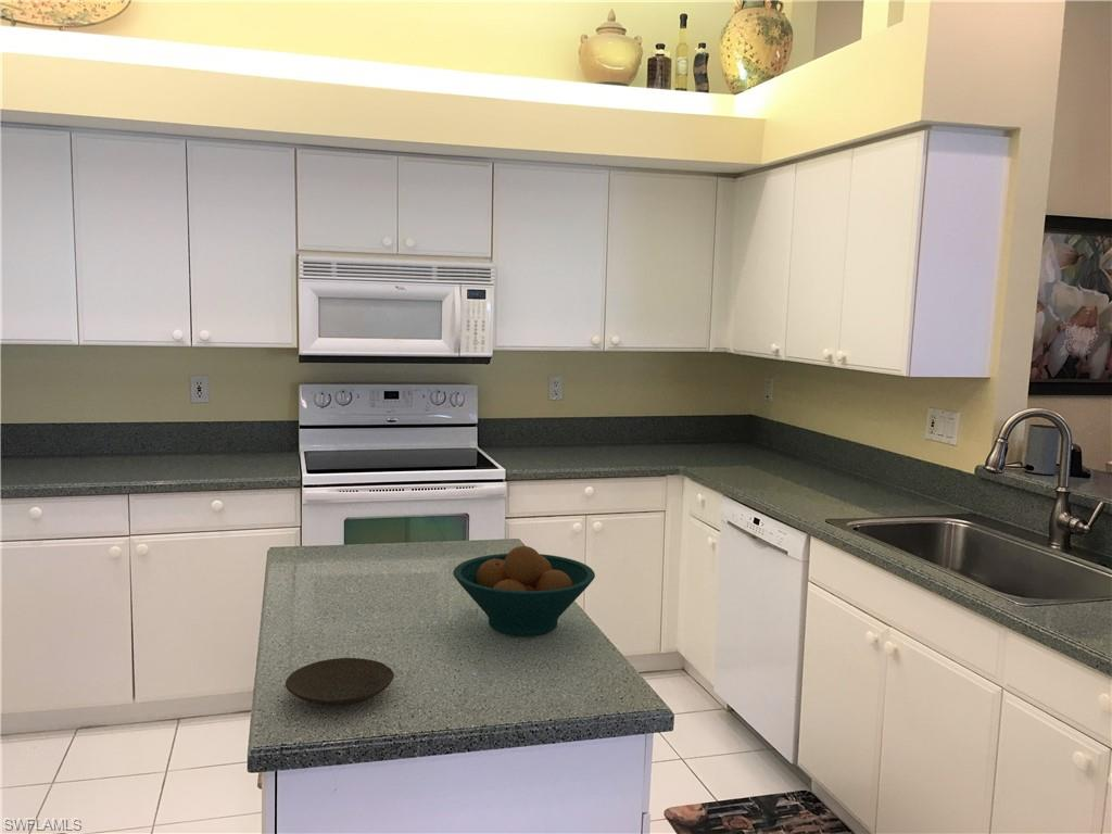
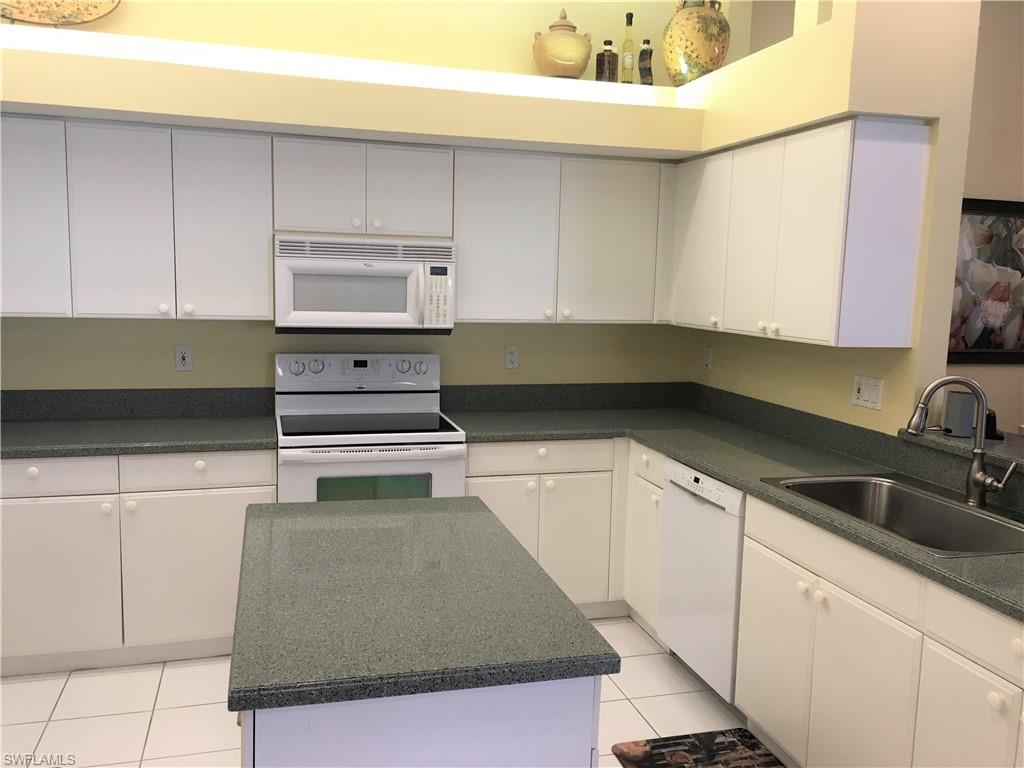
- plate [285,657,395,707]
- fruit bowl [452,545,596,637]
